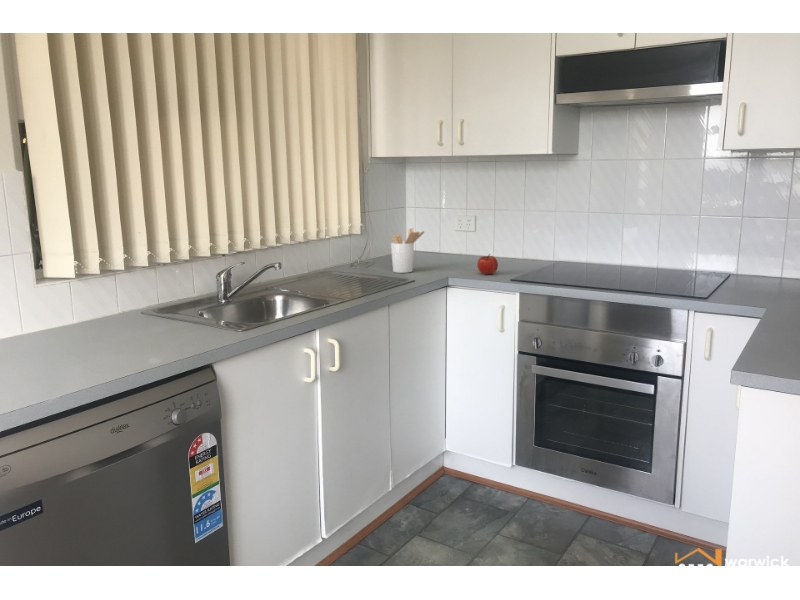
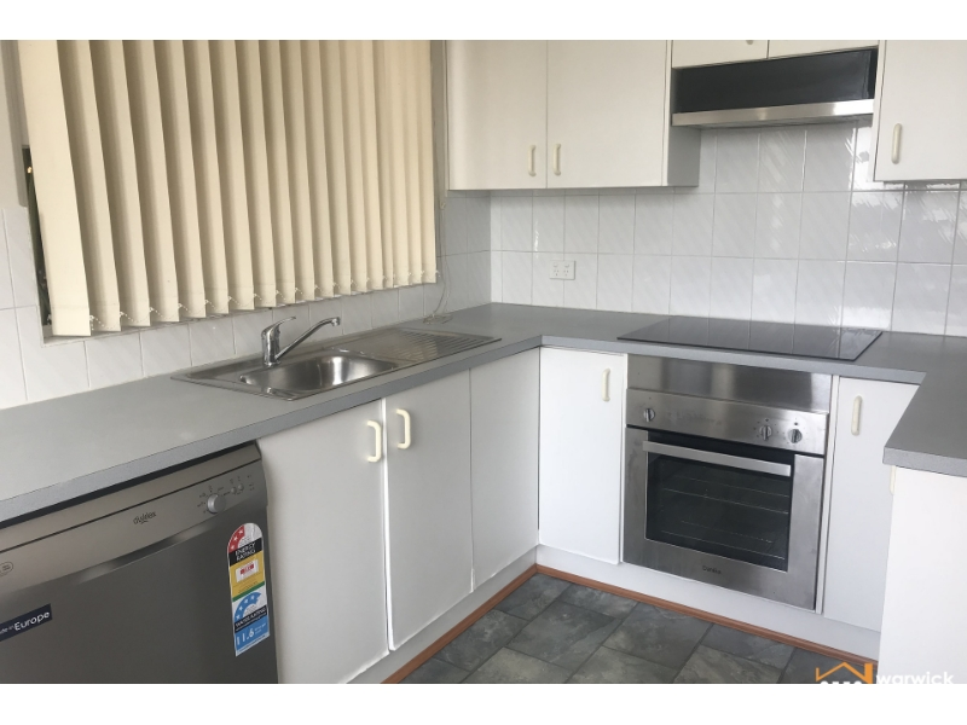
- fruit [476,253,499,275]
- utensil holder [390,227,425,274]
